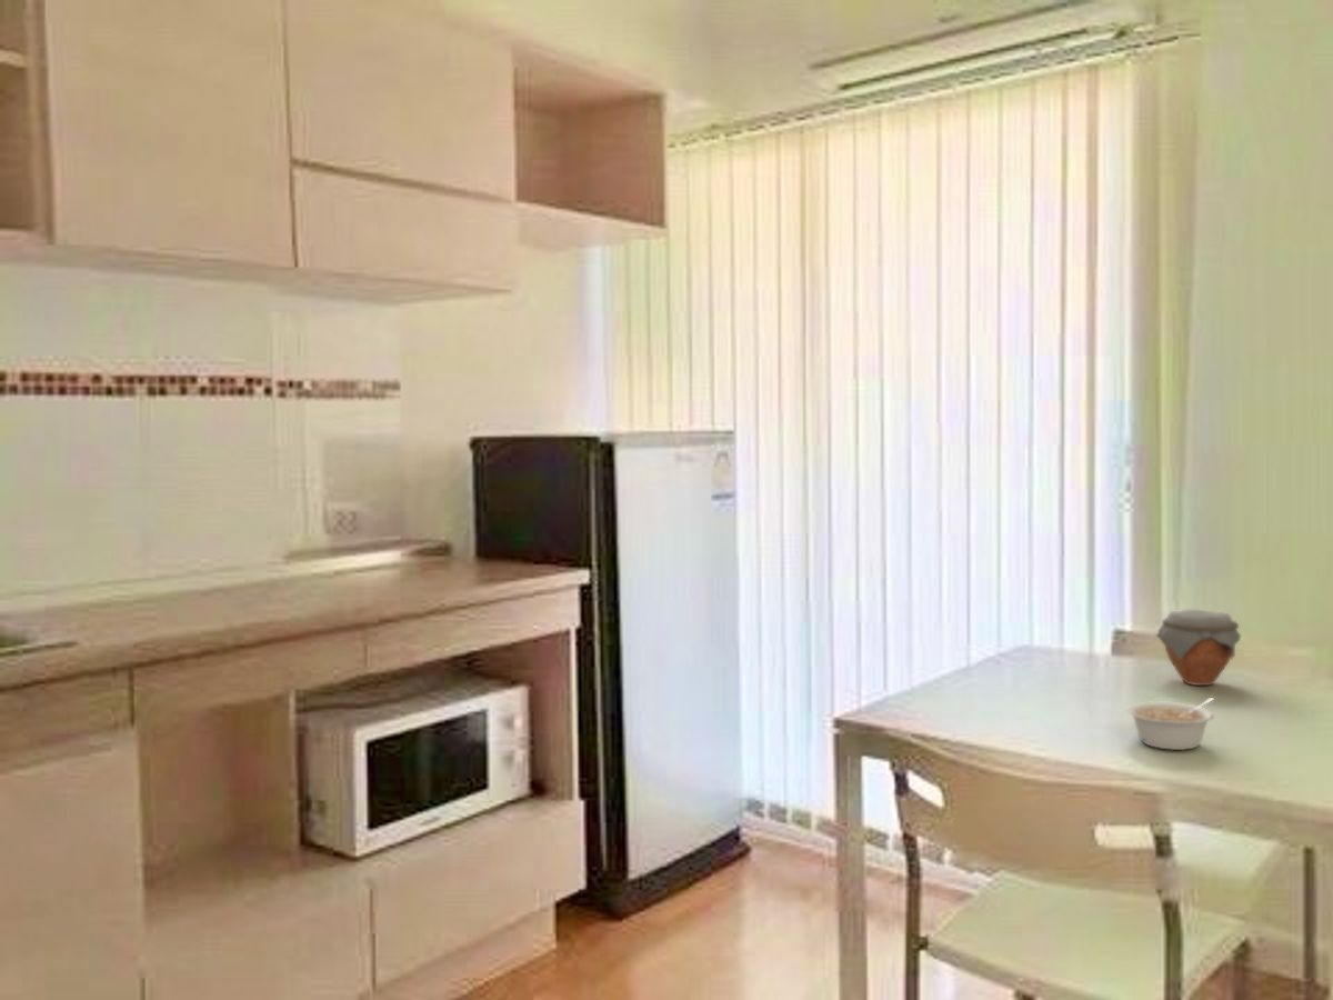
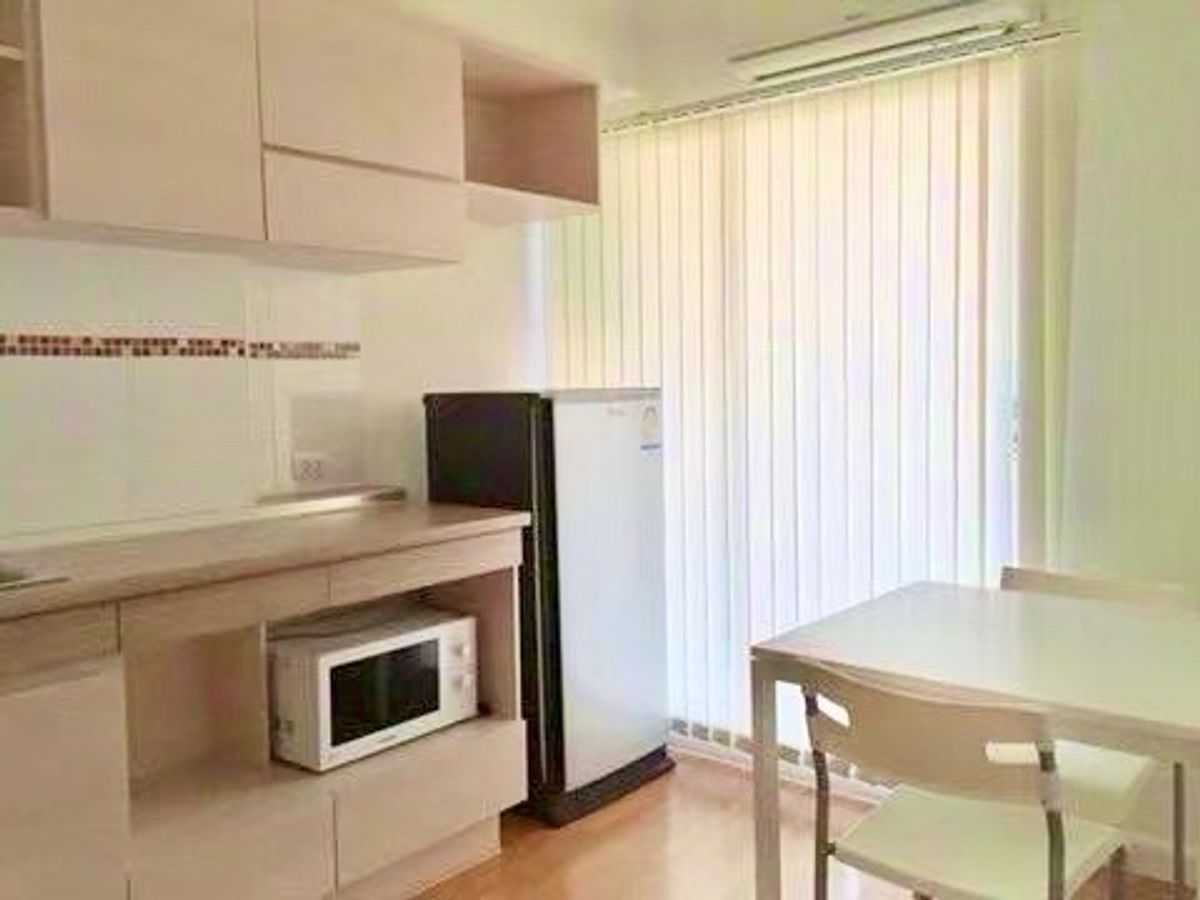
- legume [1126,697,1215,751]
- jar [1154,609,1243,687]
